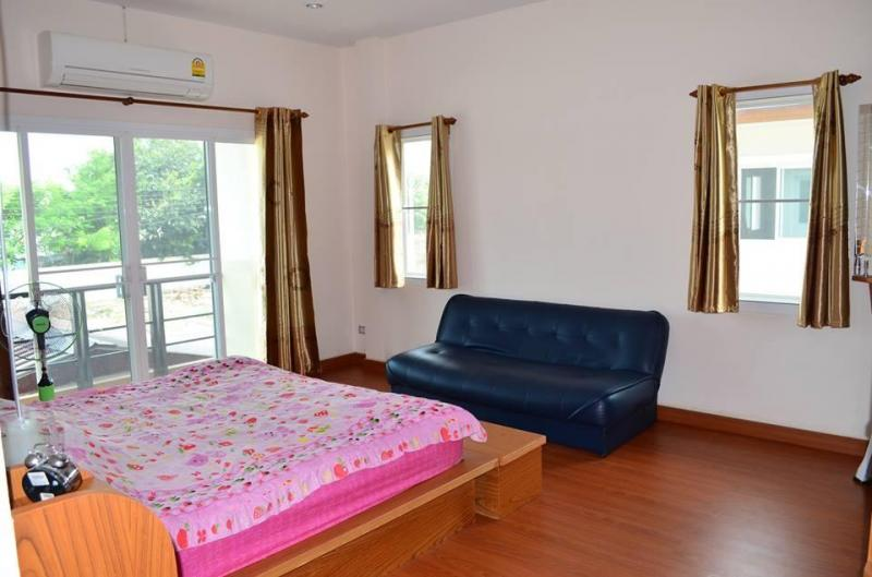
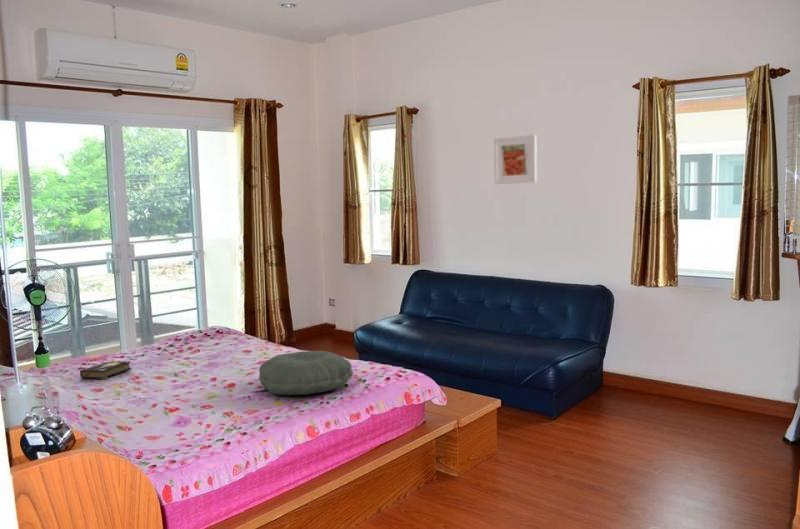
+ hardback book [79,360,132,380]
+ pillow [258,350,354,396]
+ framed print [493,134,538,185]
